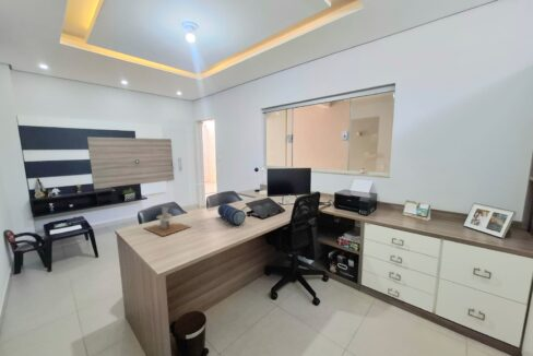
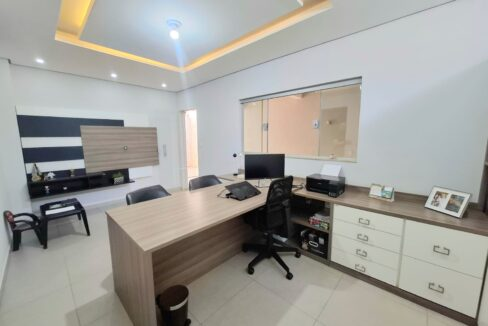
- desk [143,205,192,237]
- thermos [216,202,247,226]
